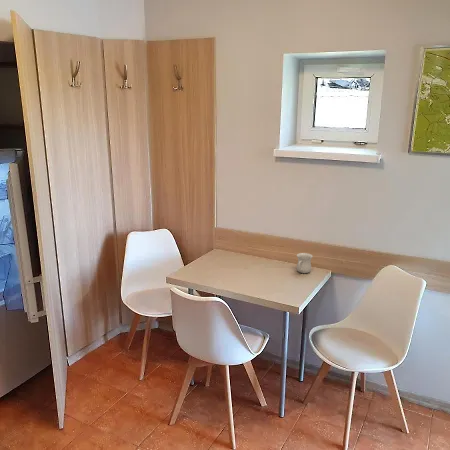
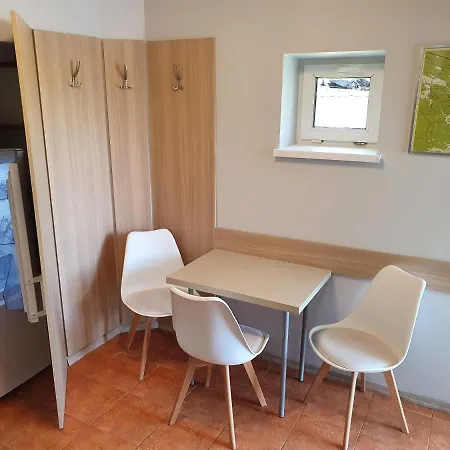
- mug [296,252,313,274]
